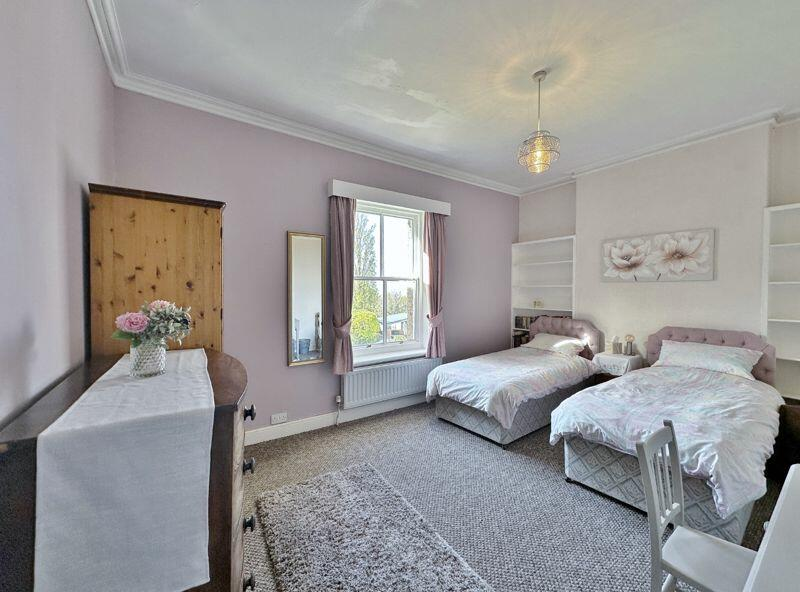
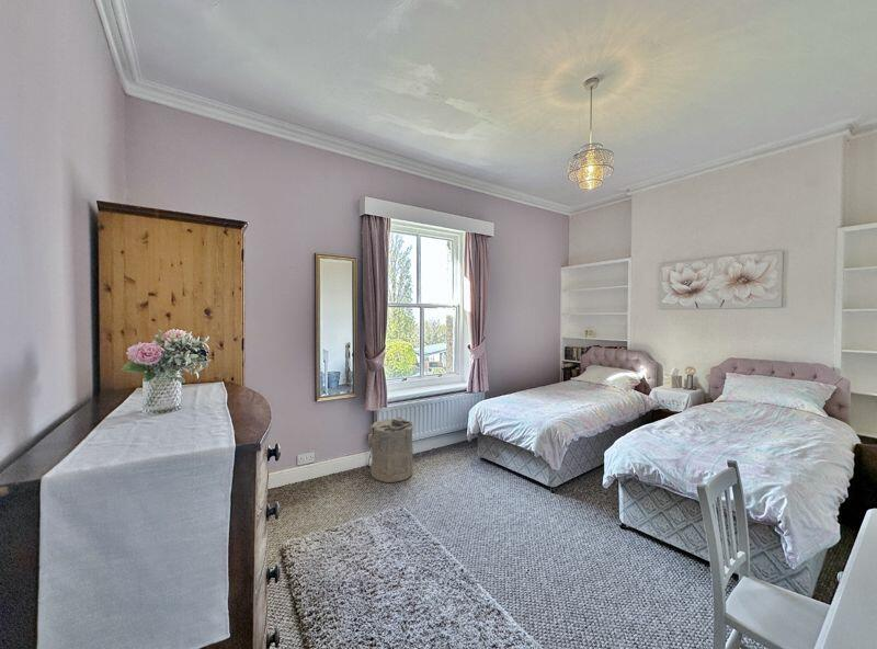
+ laundry hamper [366,415,414,483]
